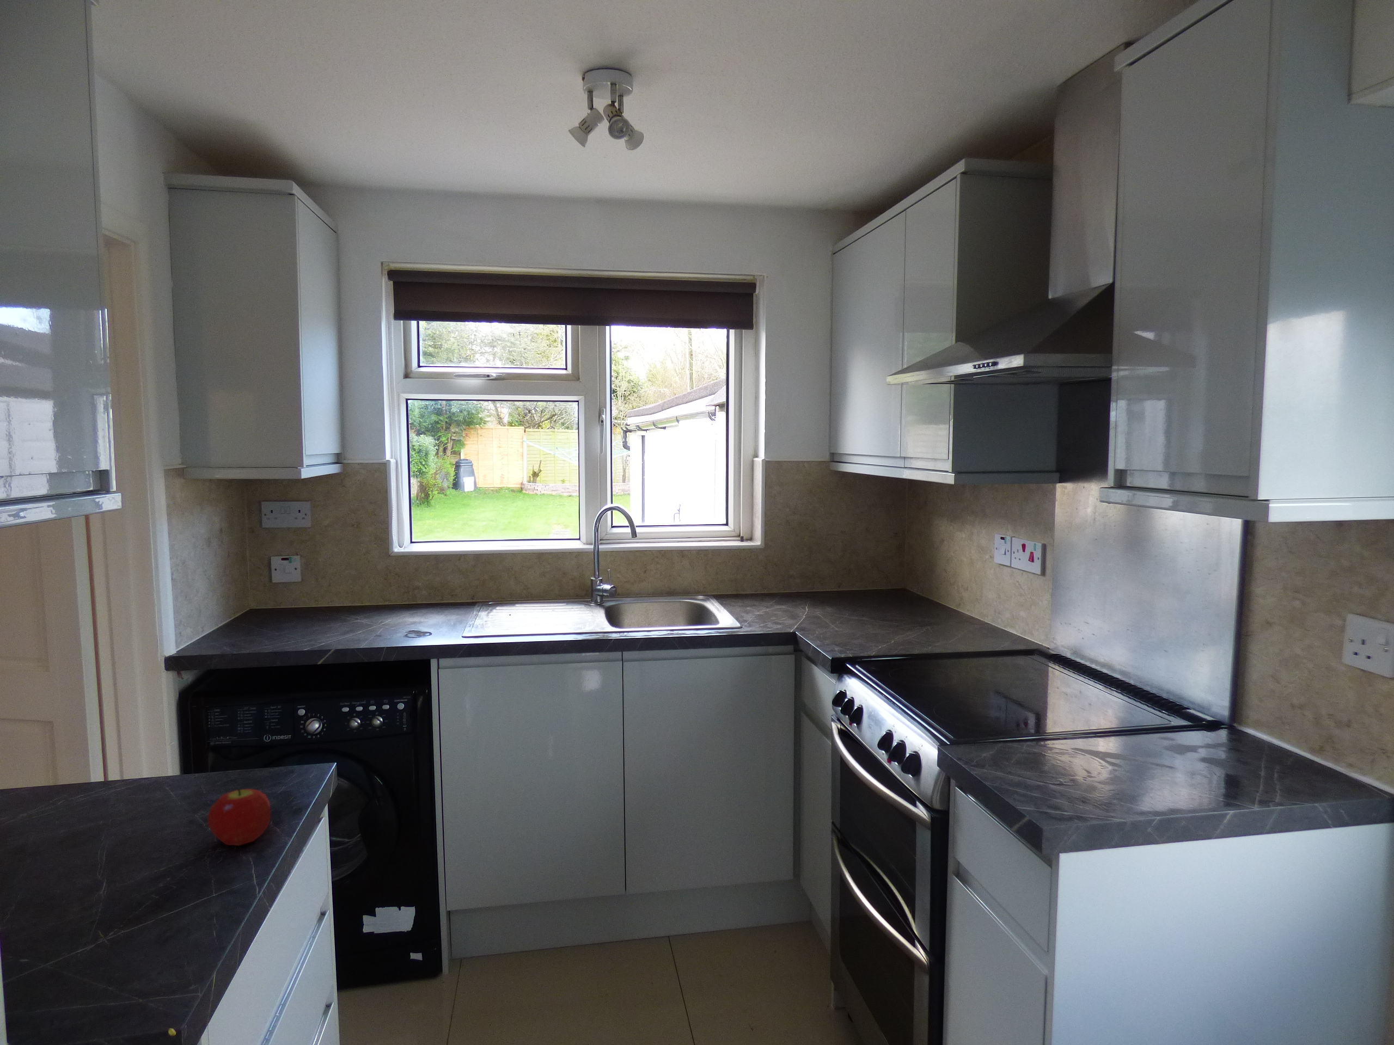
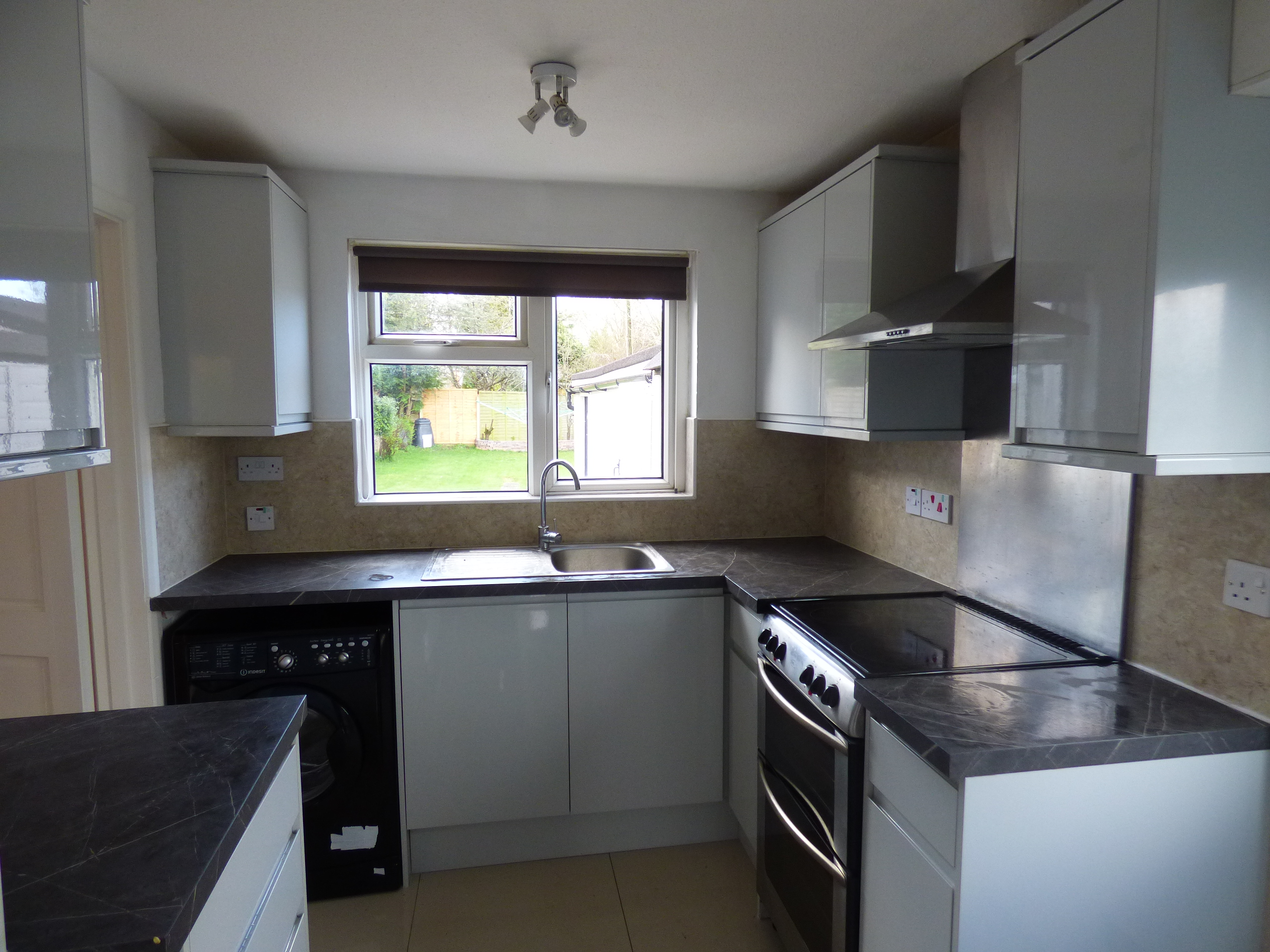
- fruit [207,787,271,846]
